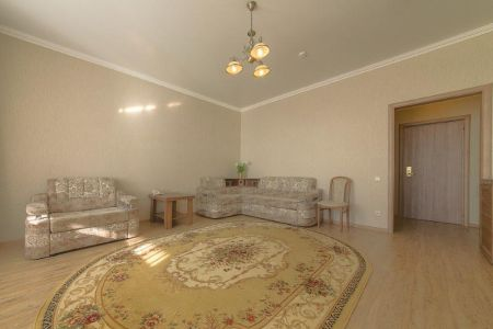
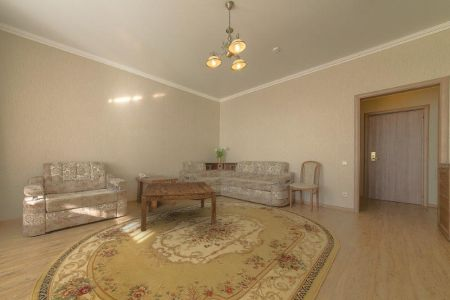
+ coffee table [140,181,217,232]
